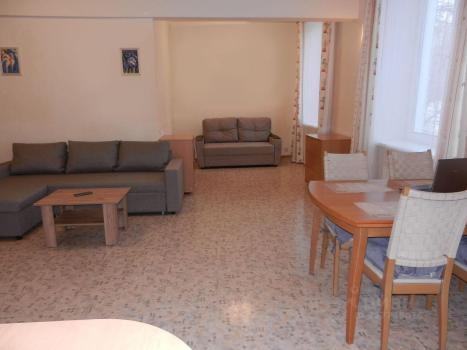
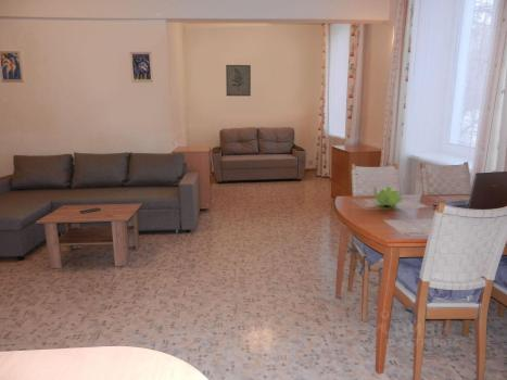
+ wall art [225,64,252,97]
+ teapot [371,185,404,208]
